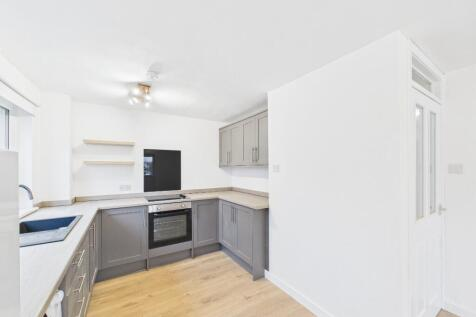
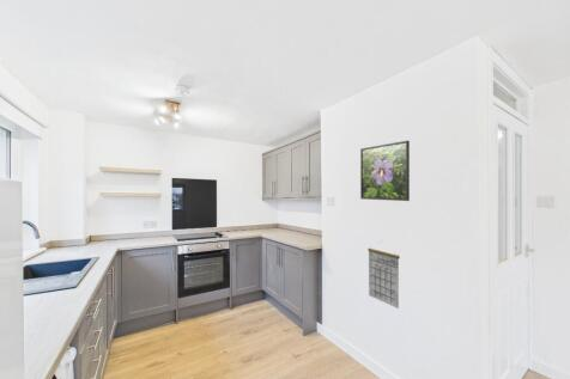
+ calendar [366,240,401,310]
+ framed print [359,140,411,202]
